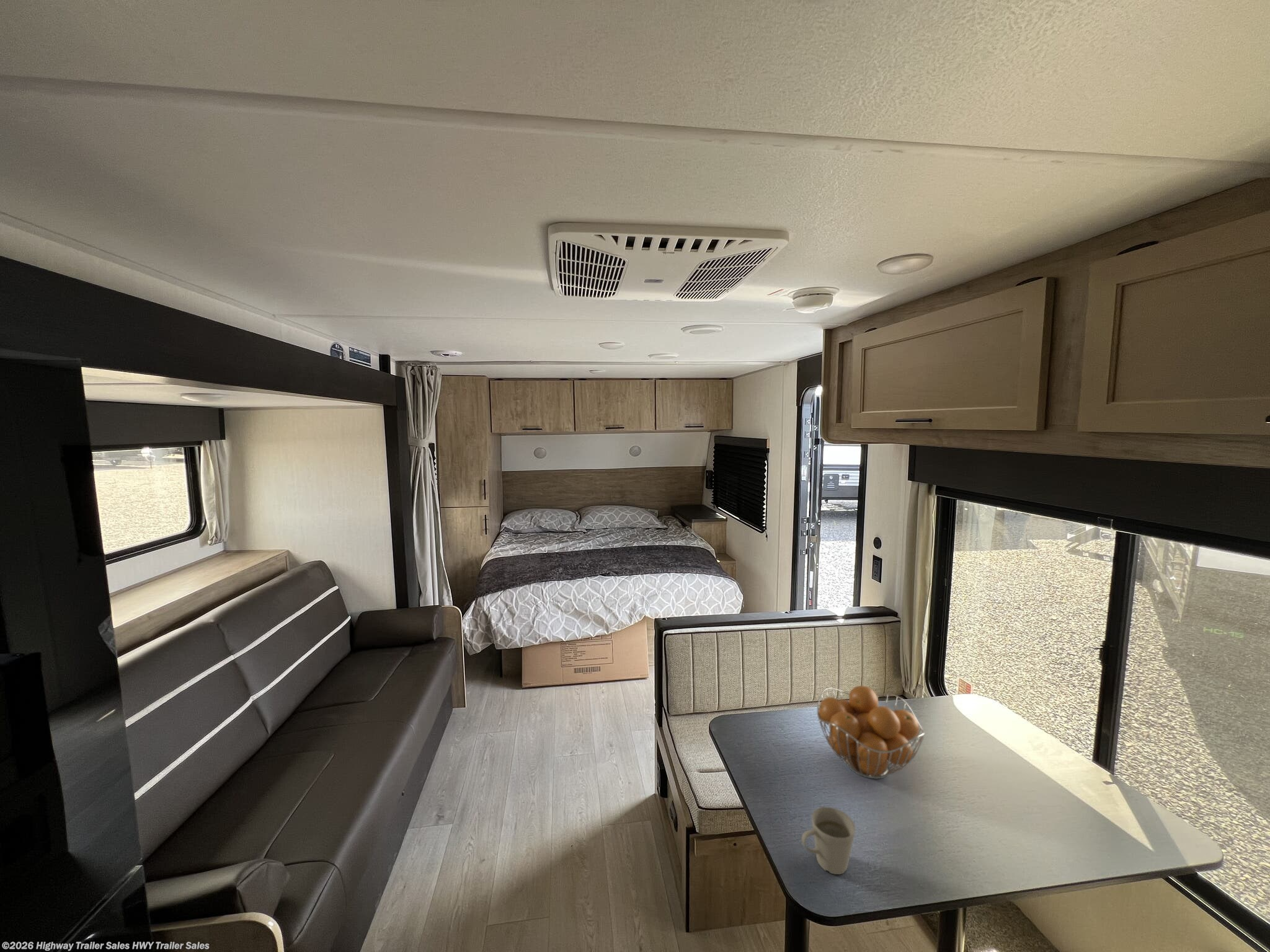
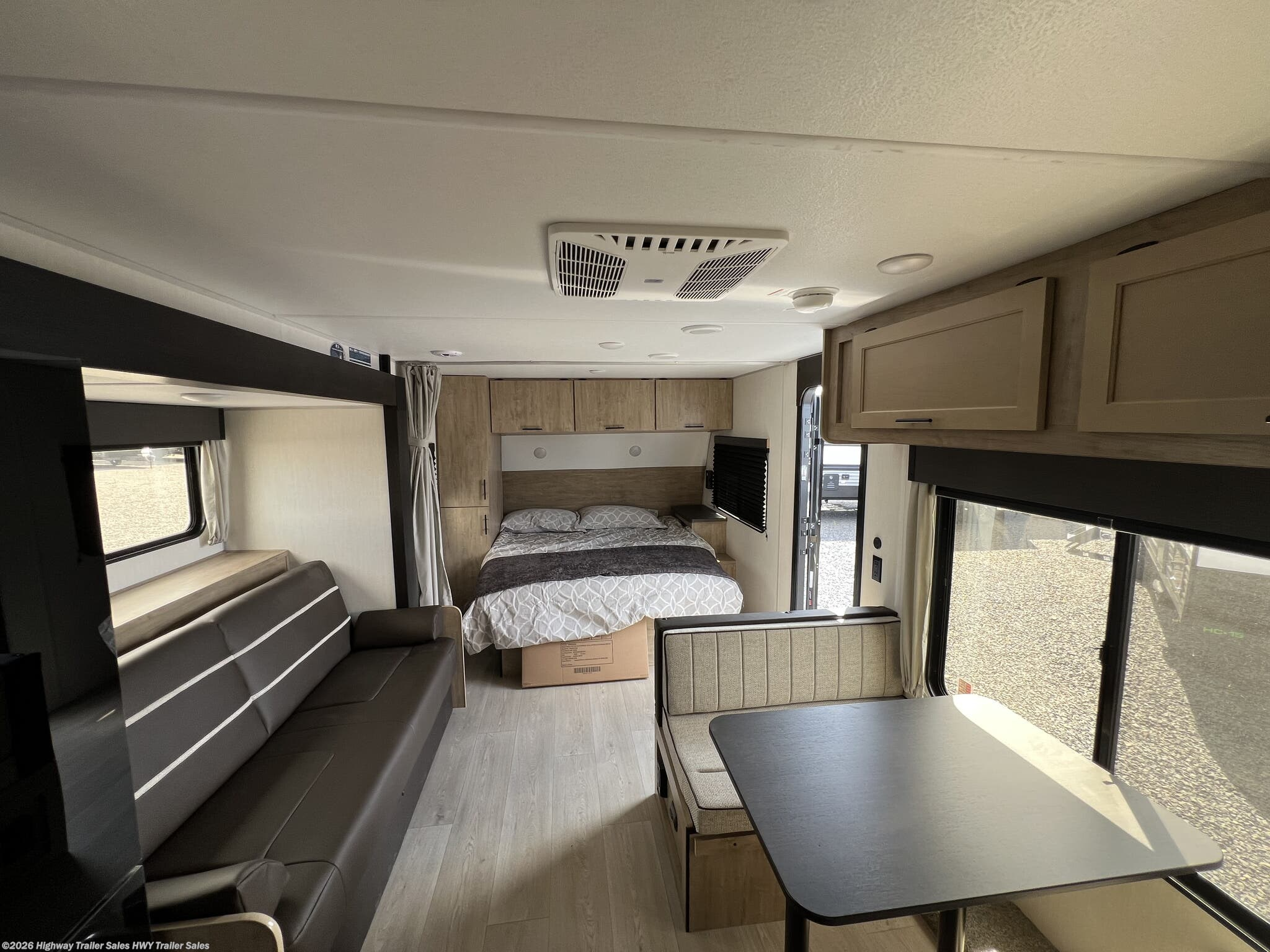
- fruit basket [817,685,925,780]
- mug [801,806,856,875]
